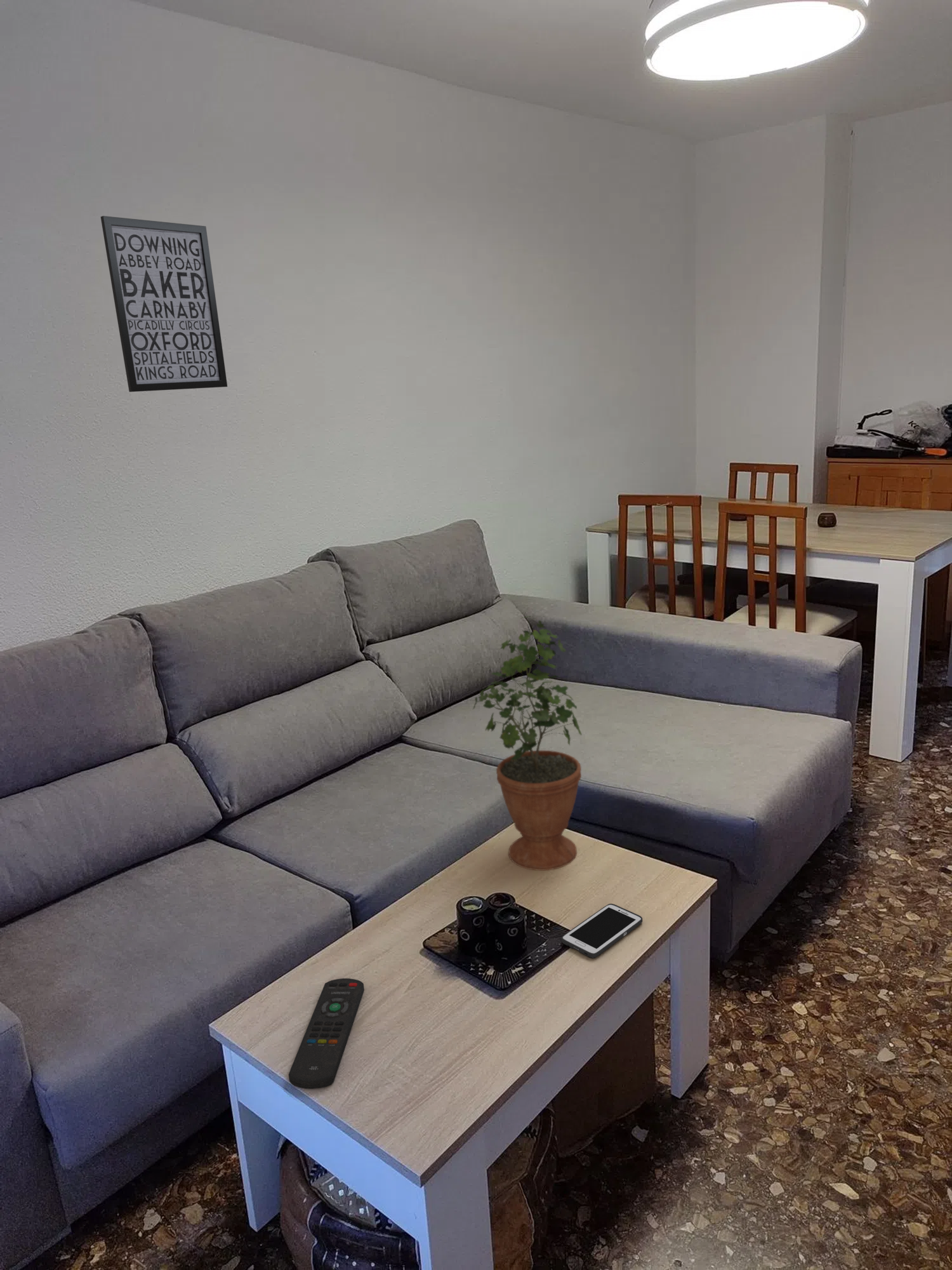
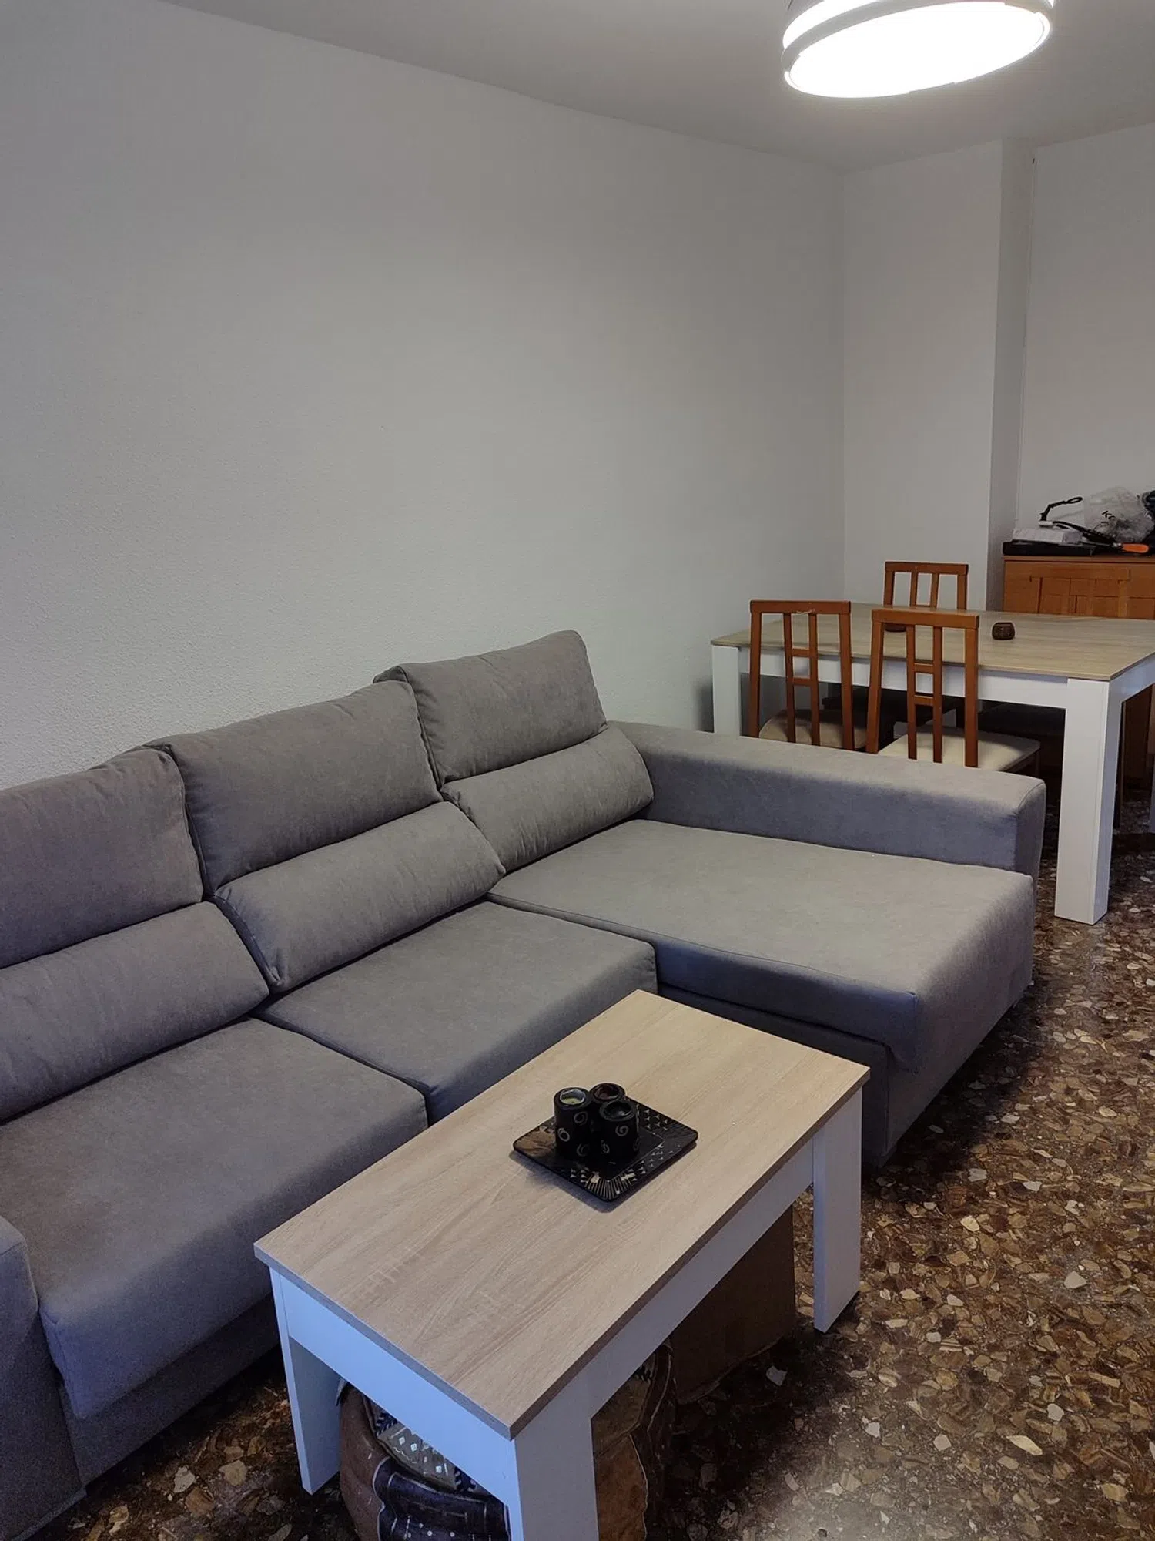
- cell phone [561,903,643,958]
- wall art [100,215,228,392]
- remote control [288,978,365,1090]
- potted plant [472,615,583,871]
